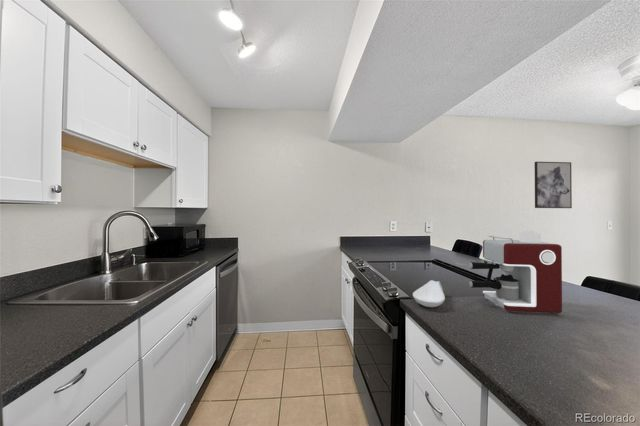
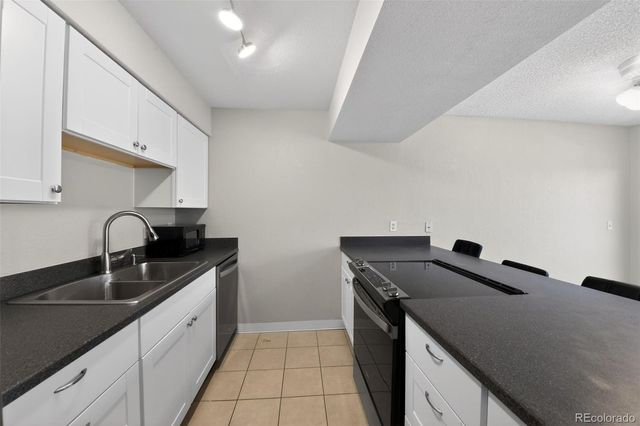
- coffee maker [468,230,563,314]
- spoon rest [412,279,446,308]
- wall art [534,161,573,209]
